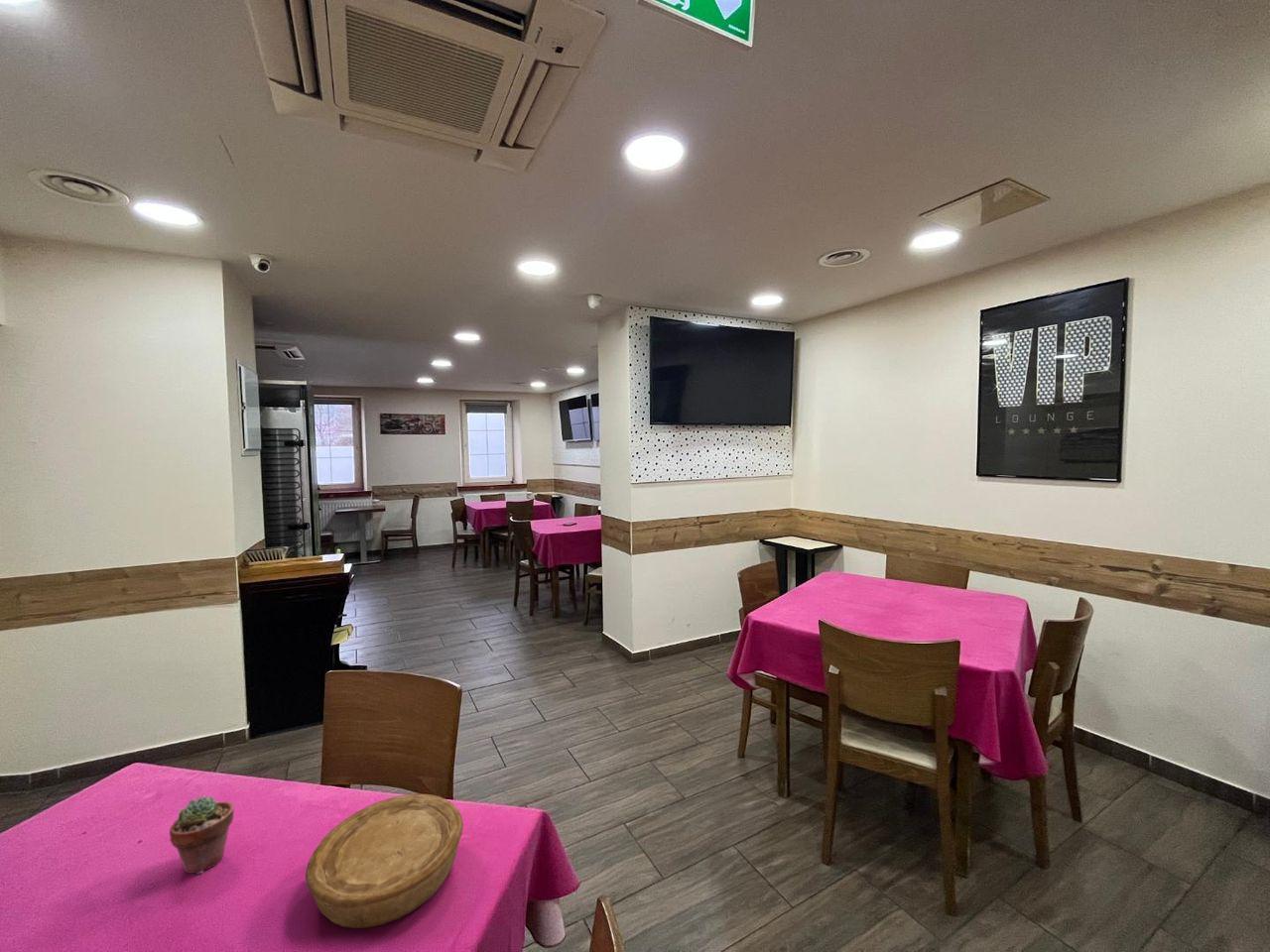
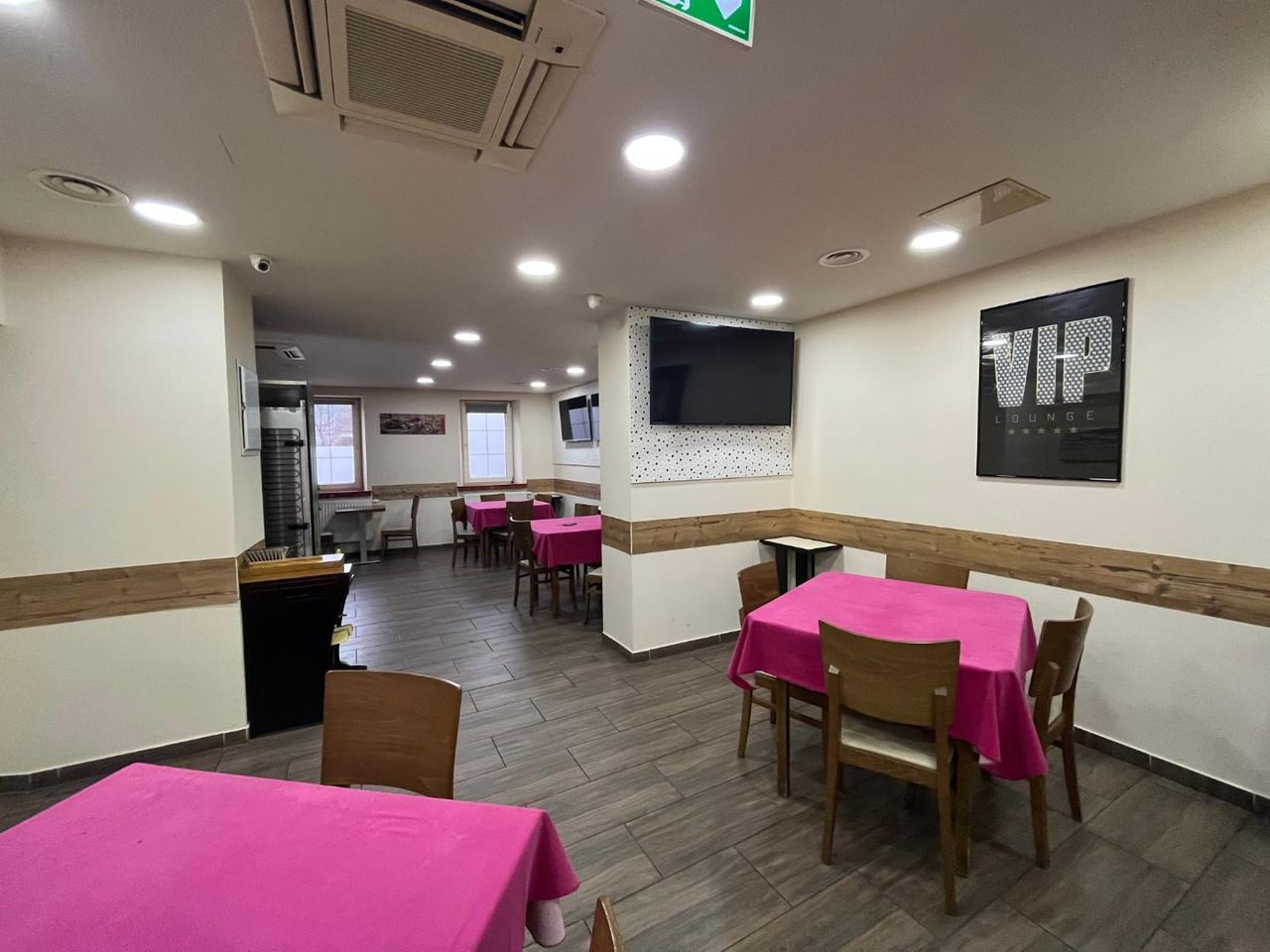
- potted succulent [169,794,235,876]
- bowl [305,793,464,929]
